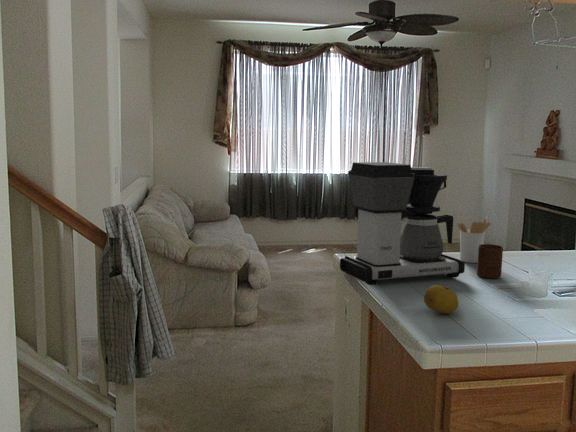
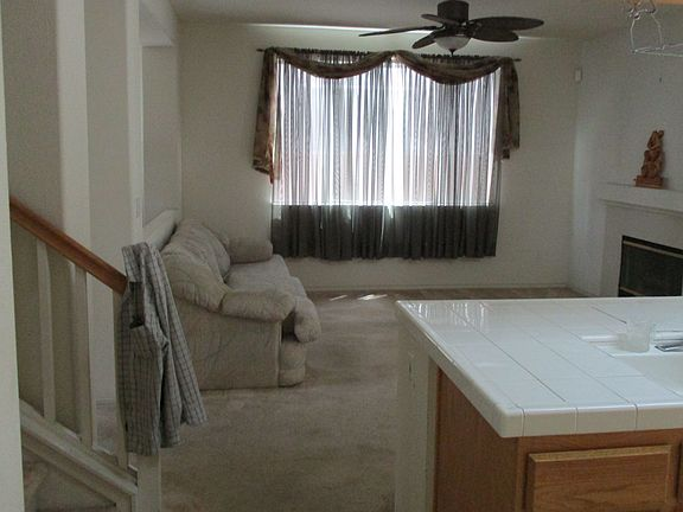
- utensil holder [456,216,492,264]
- coffee maker [339,161,466,286]
- fruit [423,284,459,315]
- cup [476,243,504,279]
